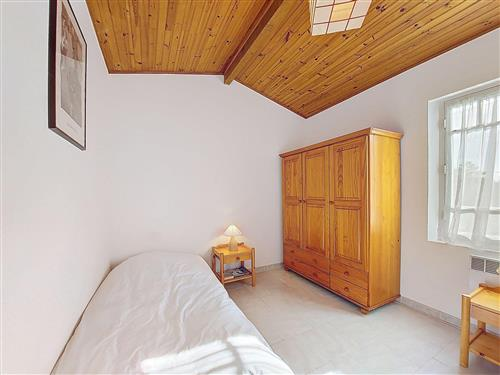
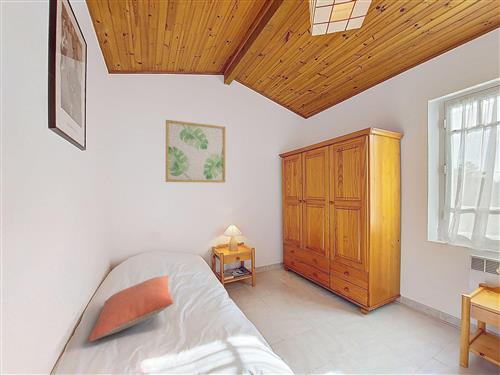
+ wall art [165,119,226,184]
+ pillow [88,275,174,343]
